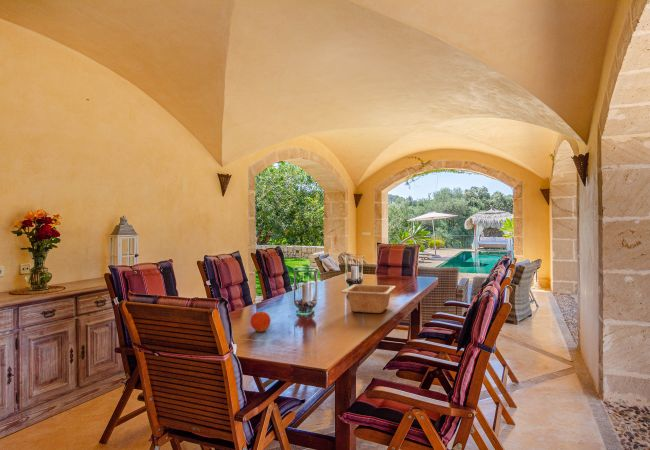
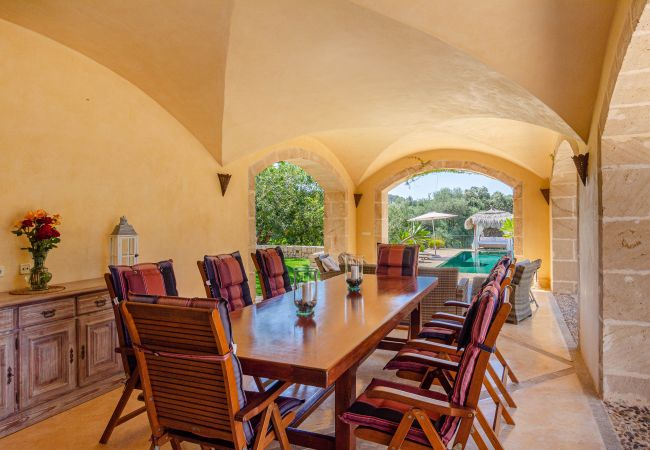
- serving bowl [340,283,397,314]
- fruit [249,311,272,333]
